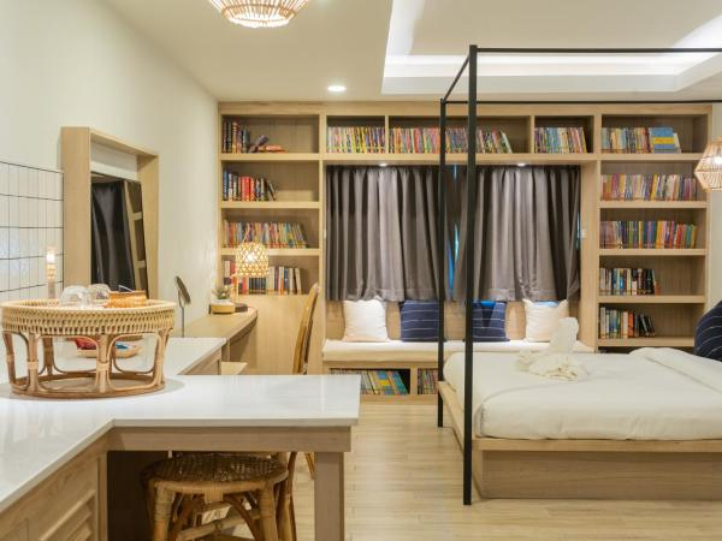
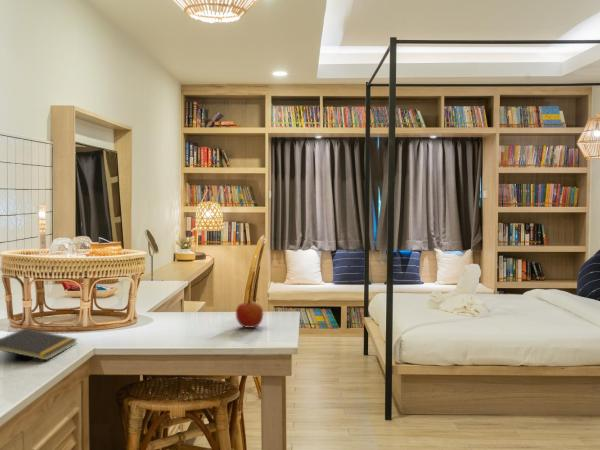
+ notepad [0,327,79,361]
+ fruit [235,297,264,329]
